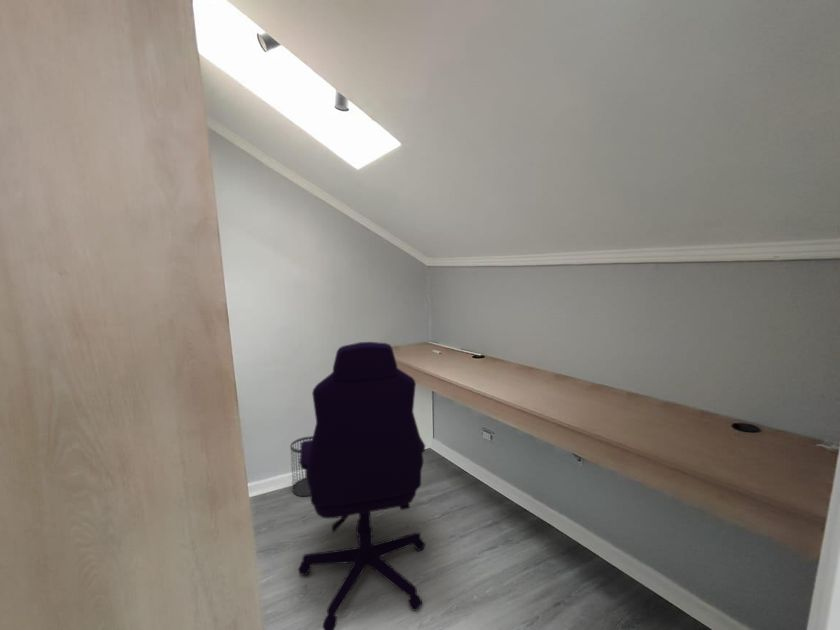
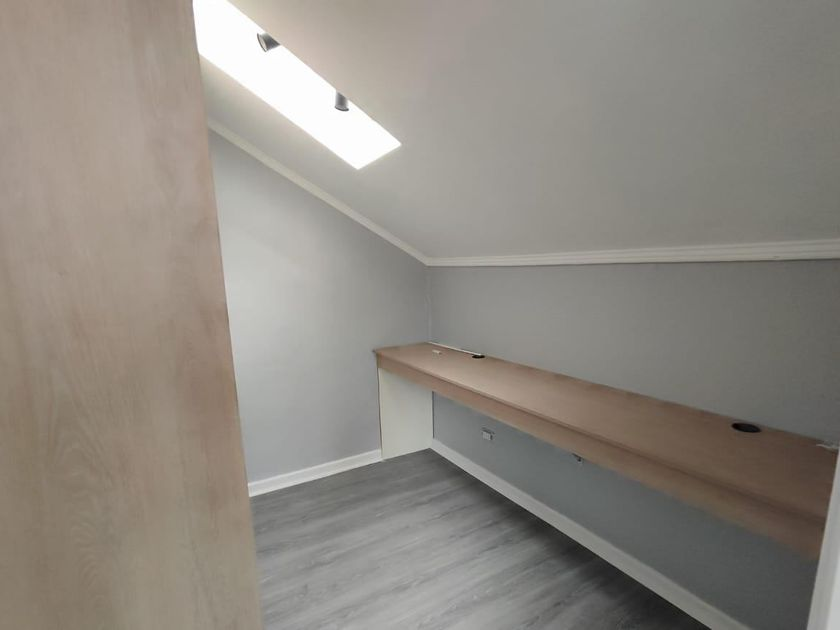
- office chair [297,341,426,630]
- wastebasket [289,435,313,497]
